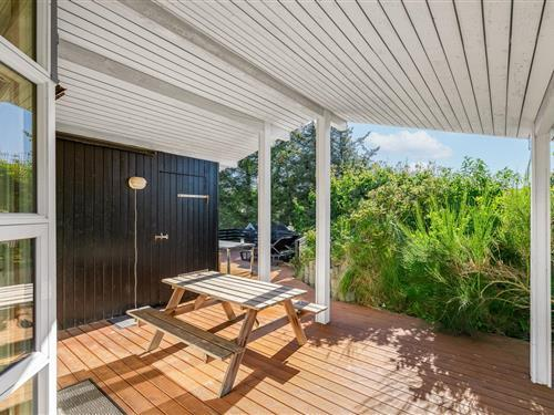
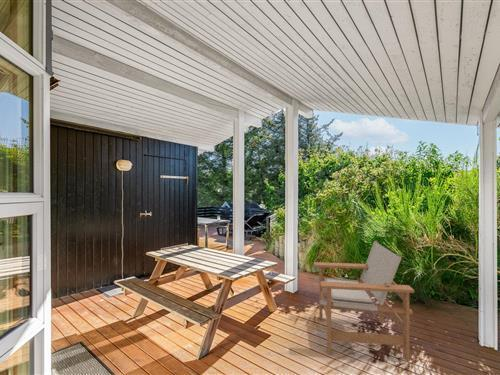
+ lounge chair [312,240,415,363]
